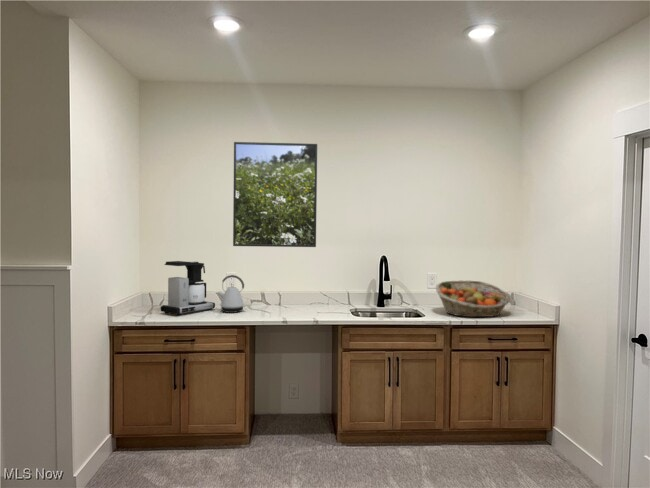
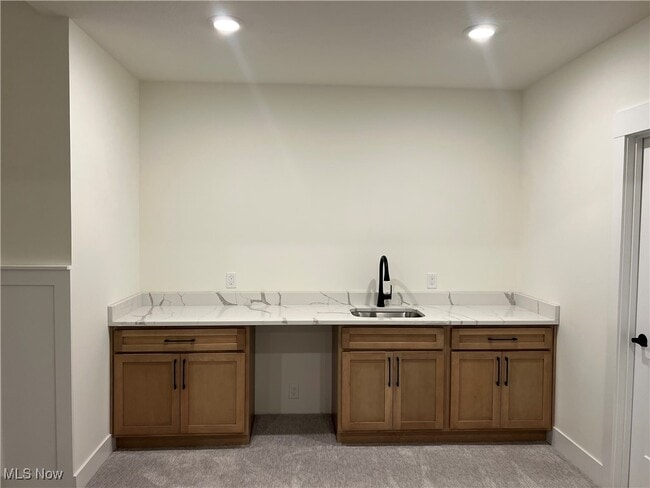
- fruit basket [435,280,511,318]
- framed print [232,141,318,248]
- kettle [217,274,247,314]
- coffee maker [160,260,216,316]
